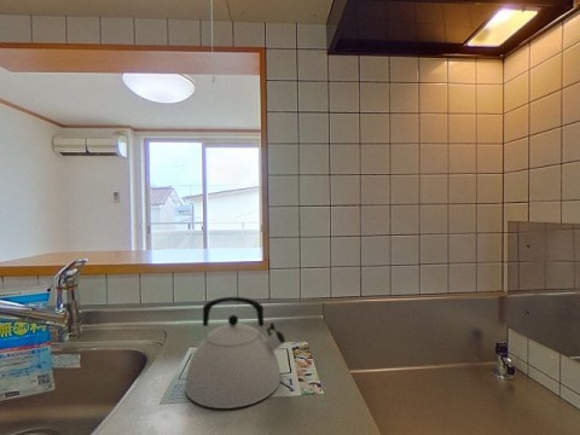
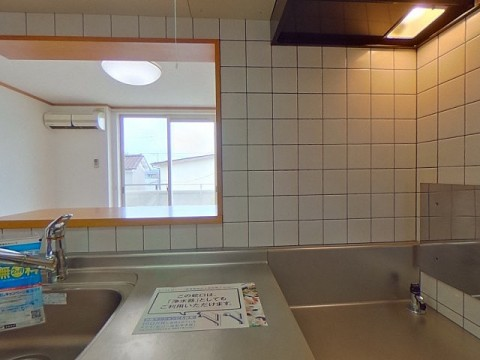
- kettle [184,296,286,410]
